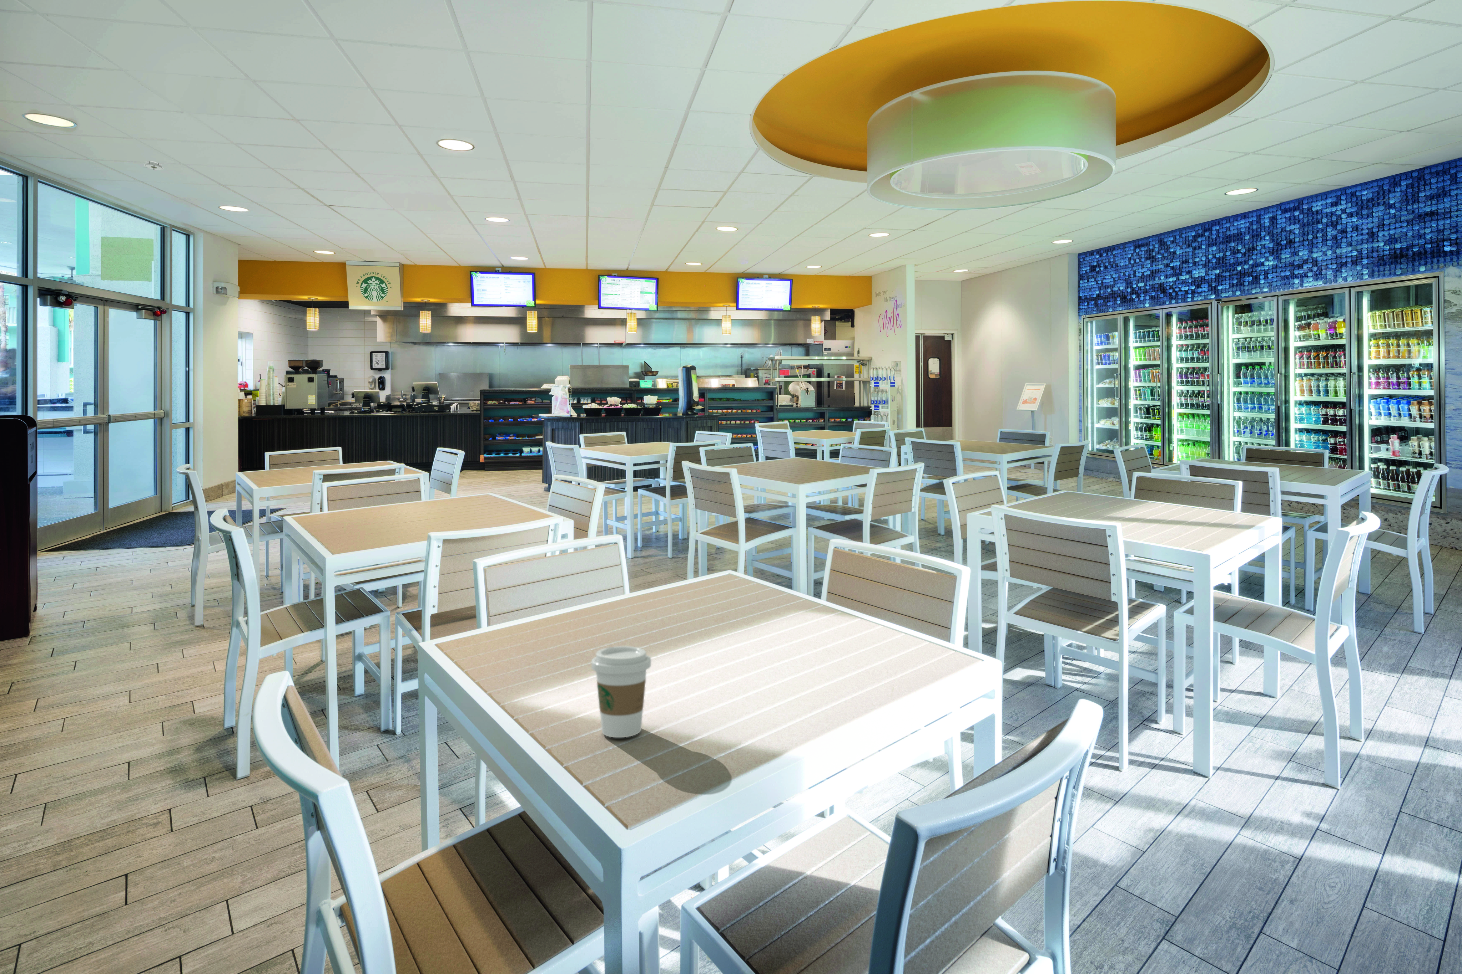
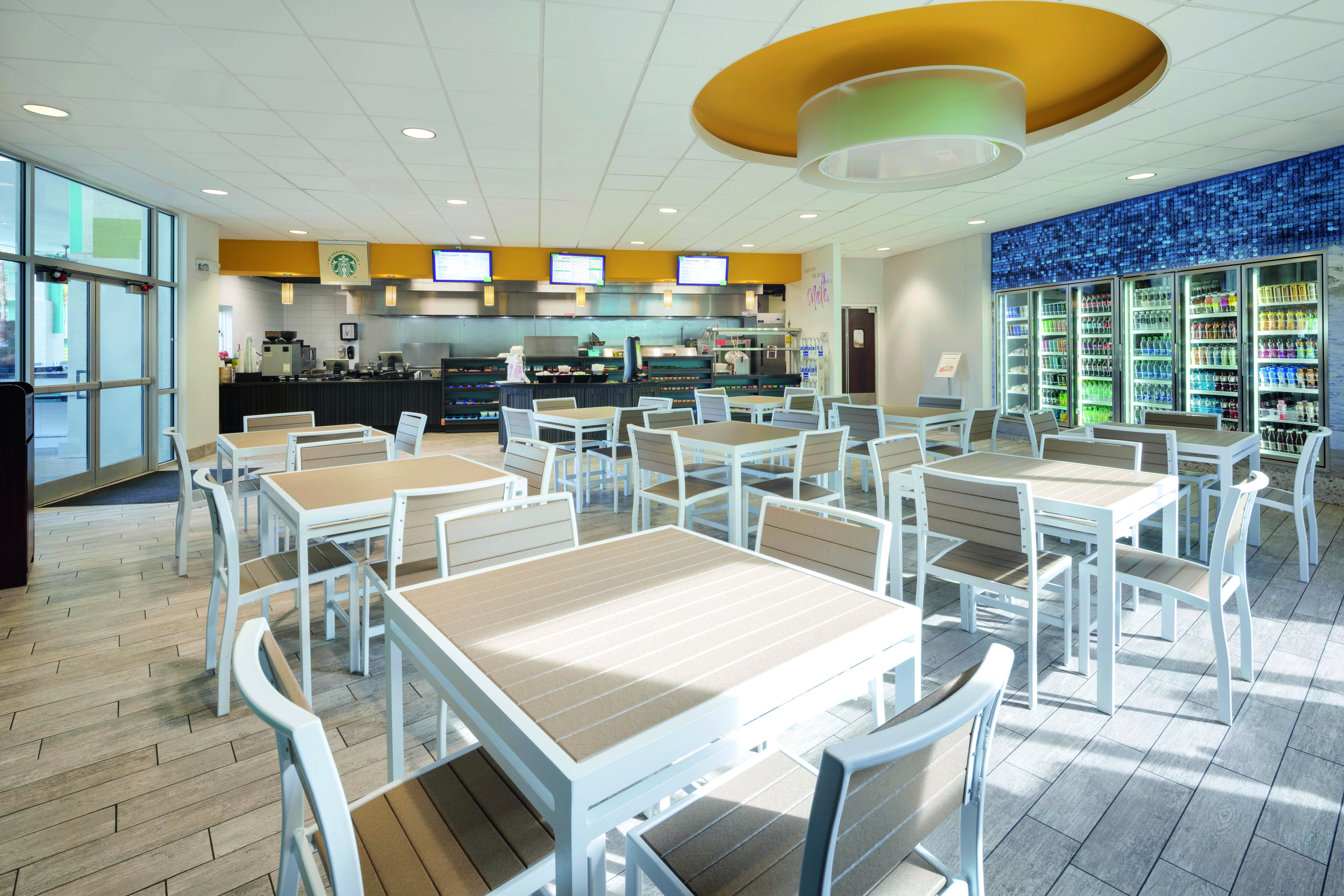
- coffee cup [591,646,652,738]
- smoke detector [143,161,164,171]
